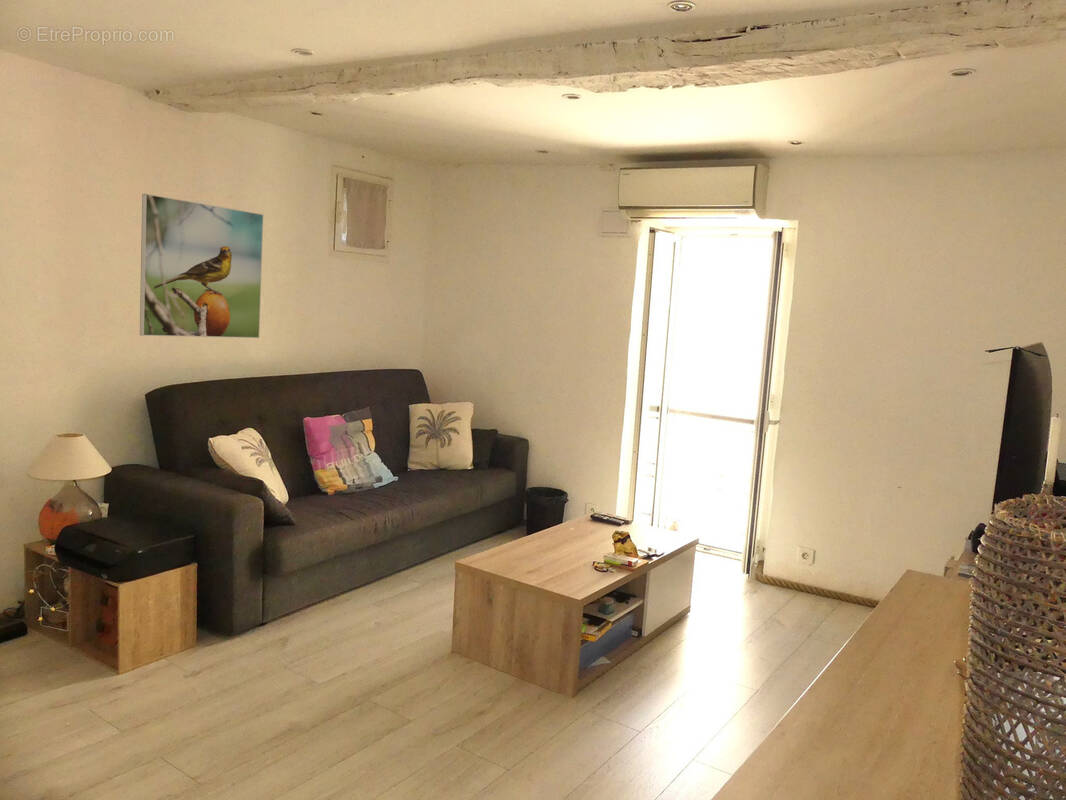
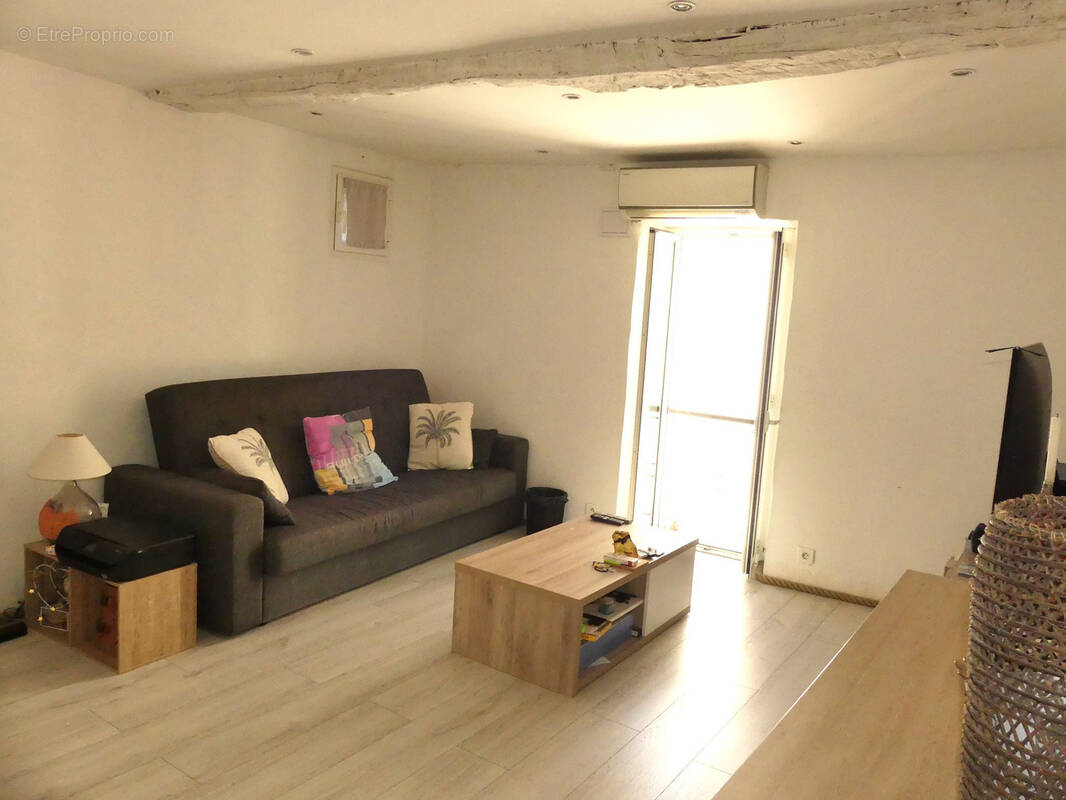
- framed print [139,193,264,339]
